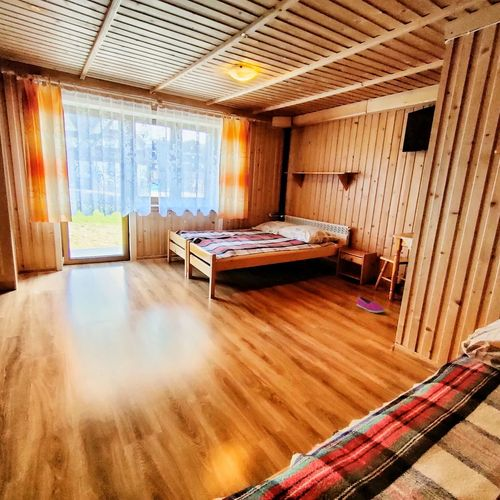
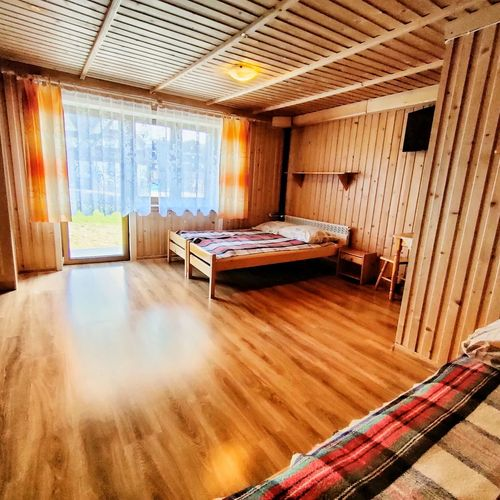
- shoe [356,296,386,314]
